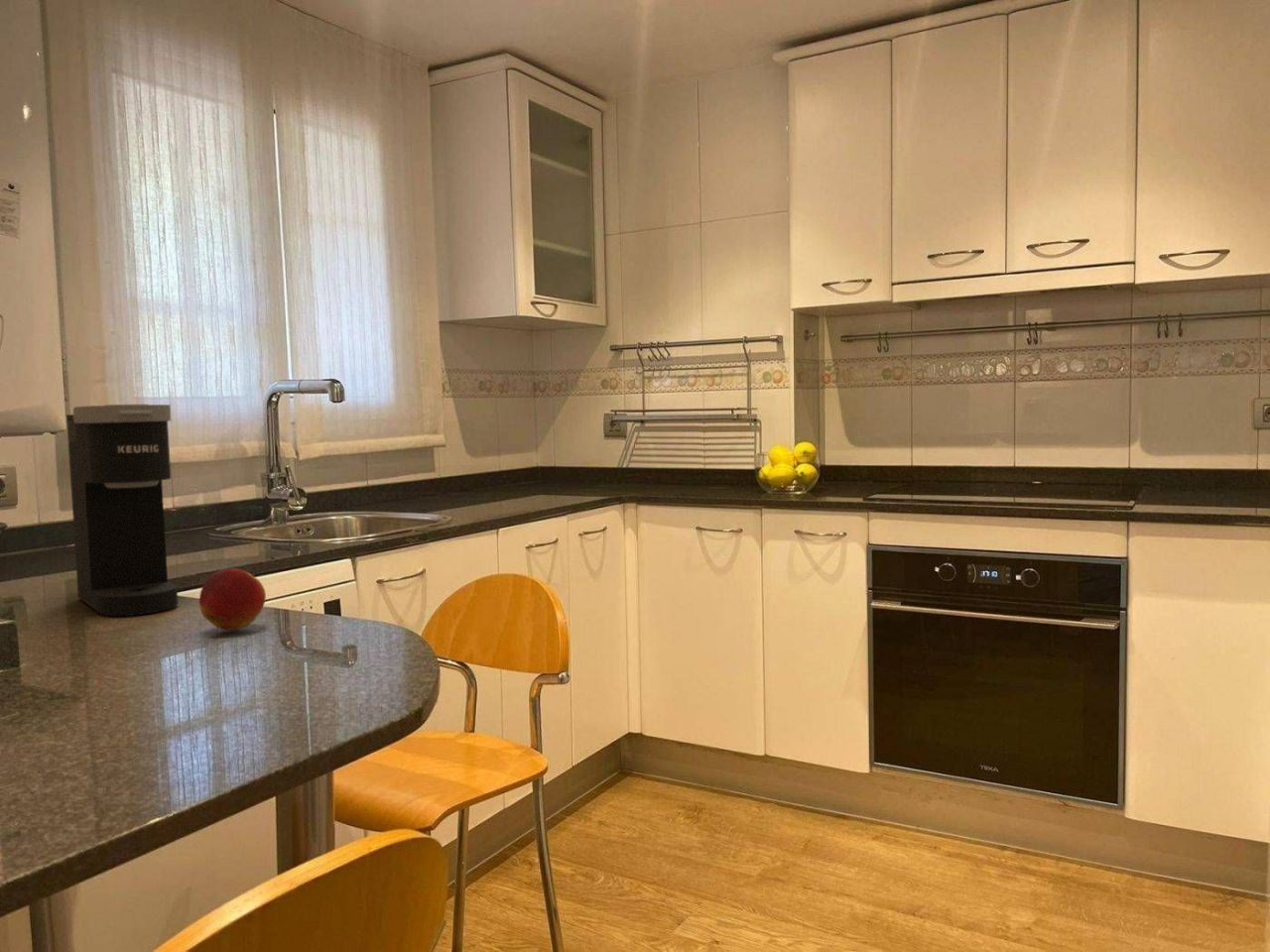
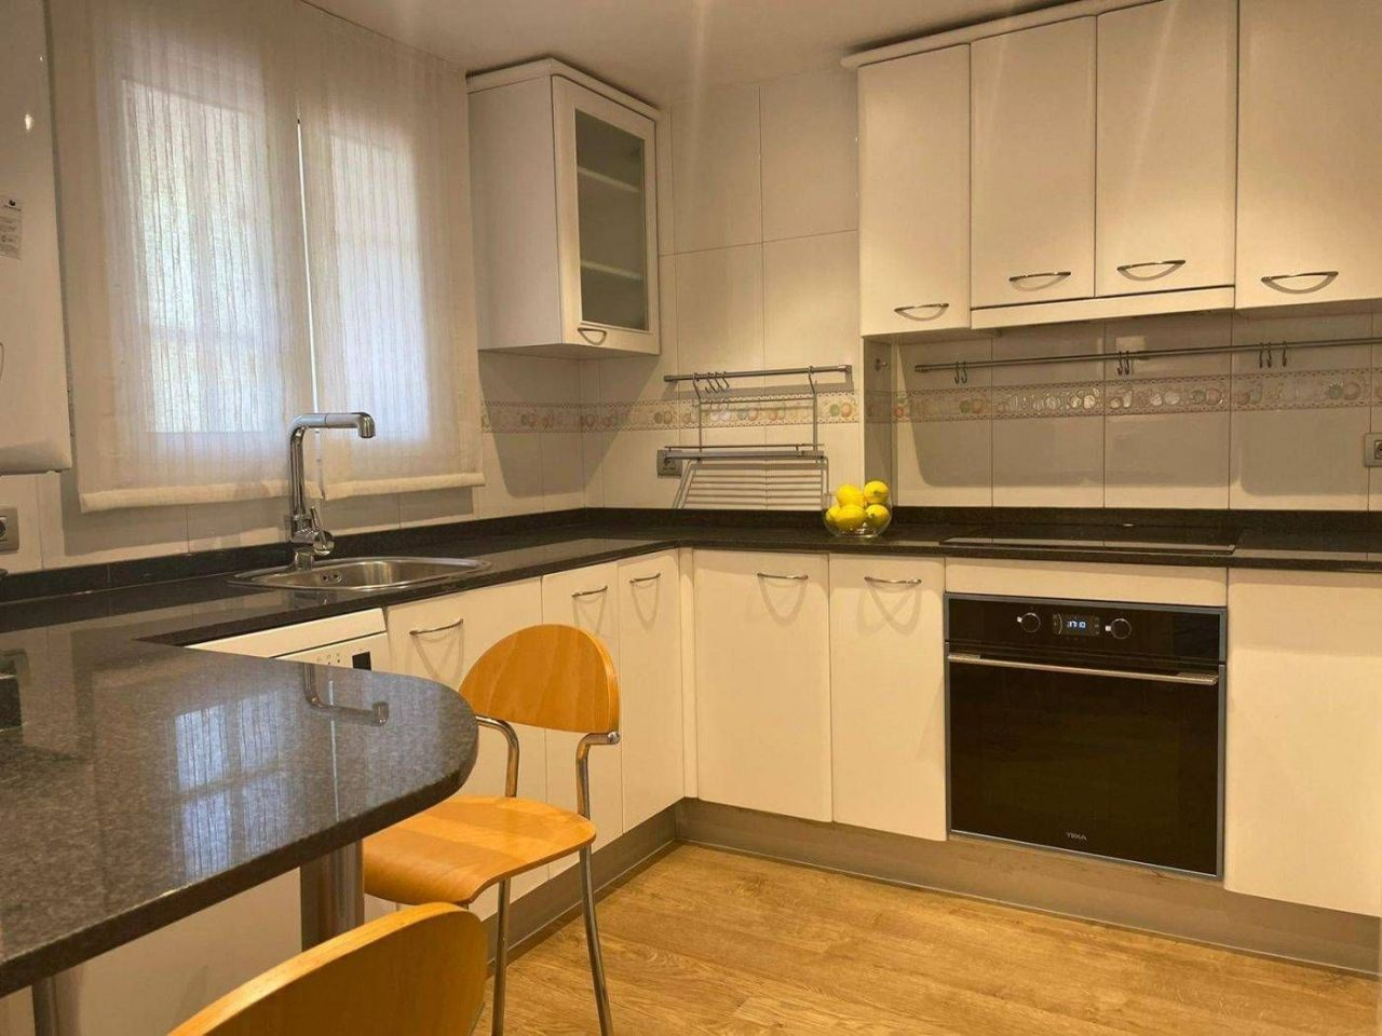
- apple [198,567,267,632]
- coffee maker [65,404,180,617]
